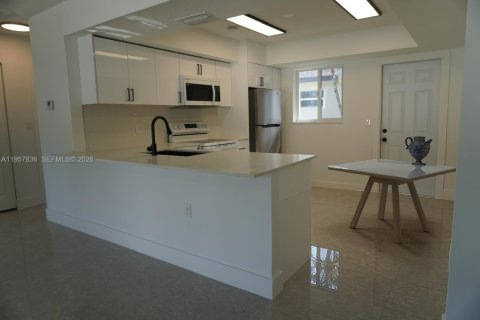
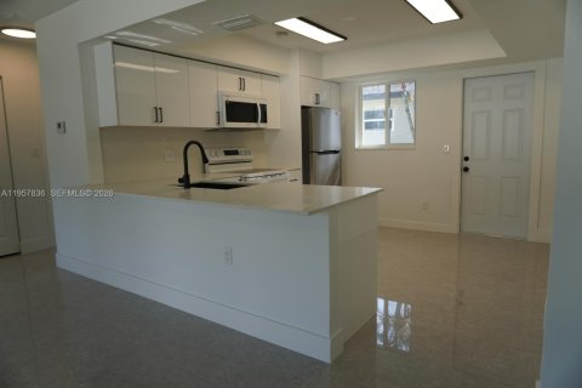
- ceramic jug [404,135,433,165]
- dining table [327,158,457,245]
